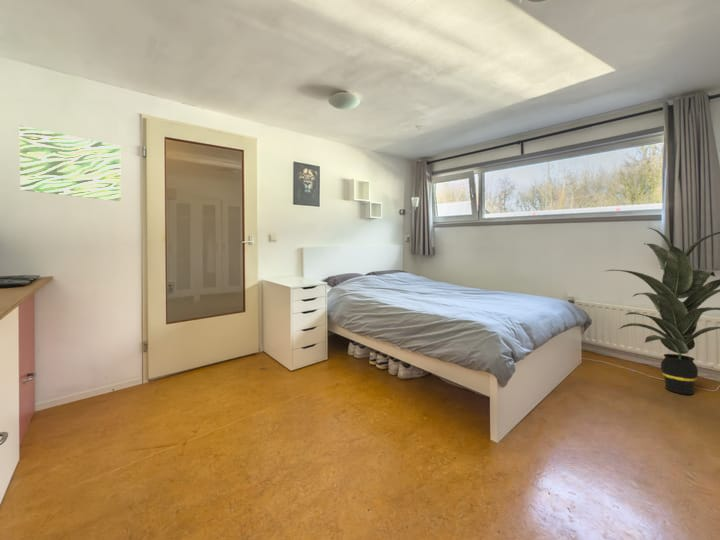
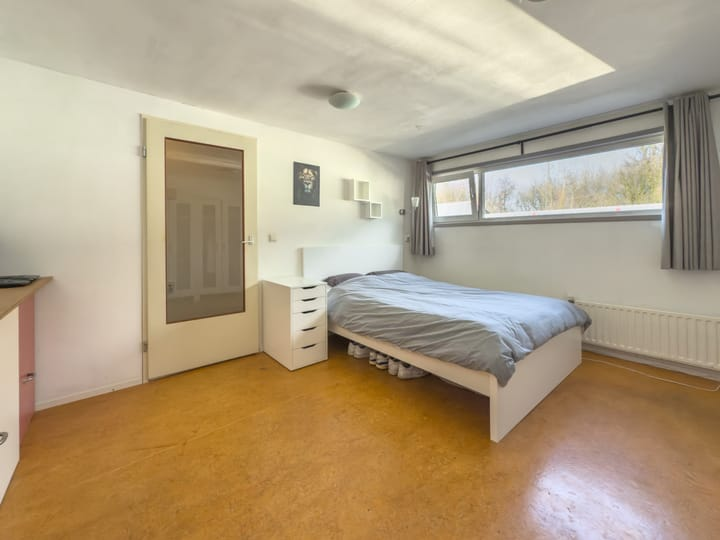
- wall art [19,125,122,202]
- indoor plant [602,227,720,395]
